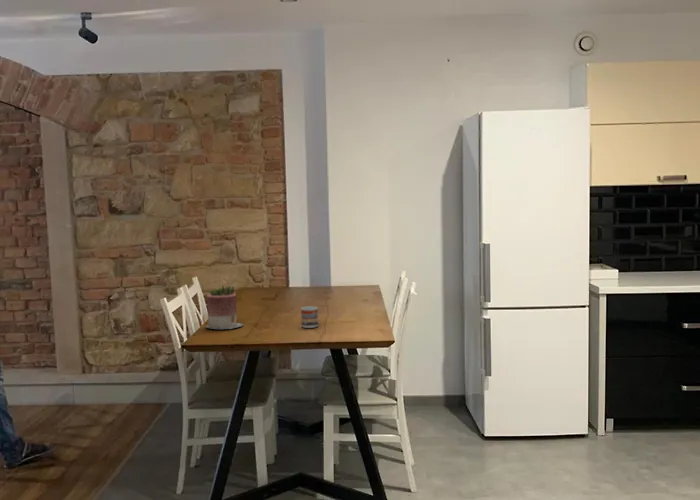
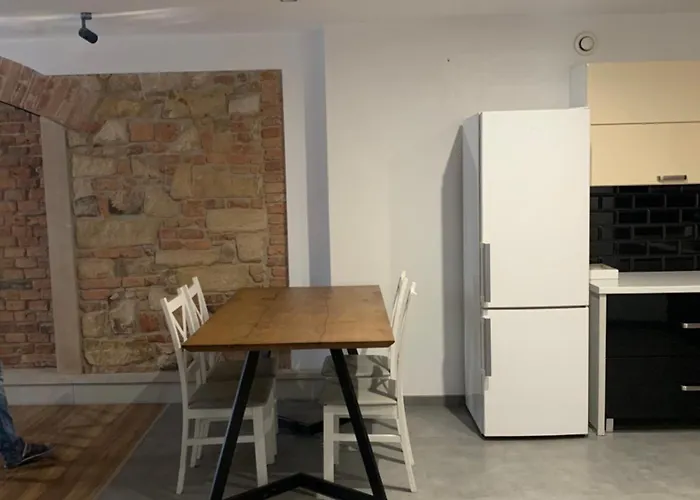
- succulent planter [205,284,244,330]
- cup [300,306,319,329]
